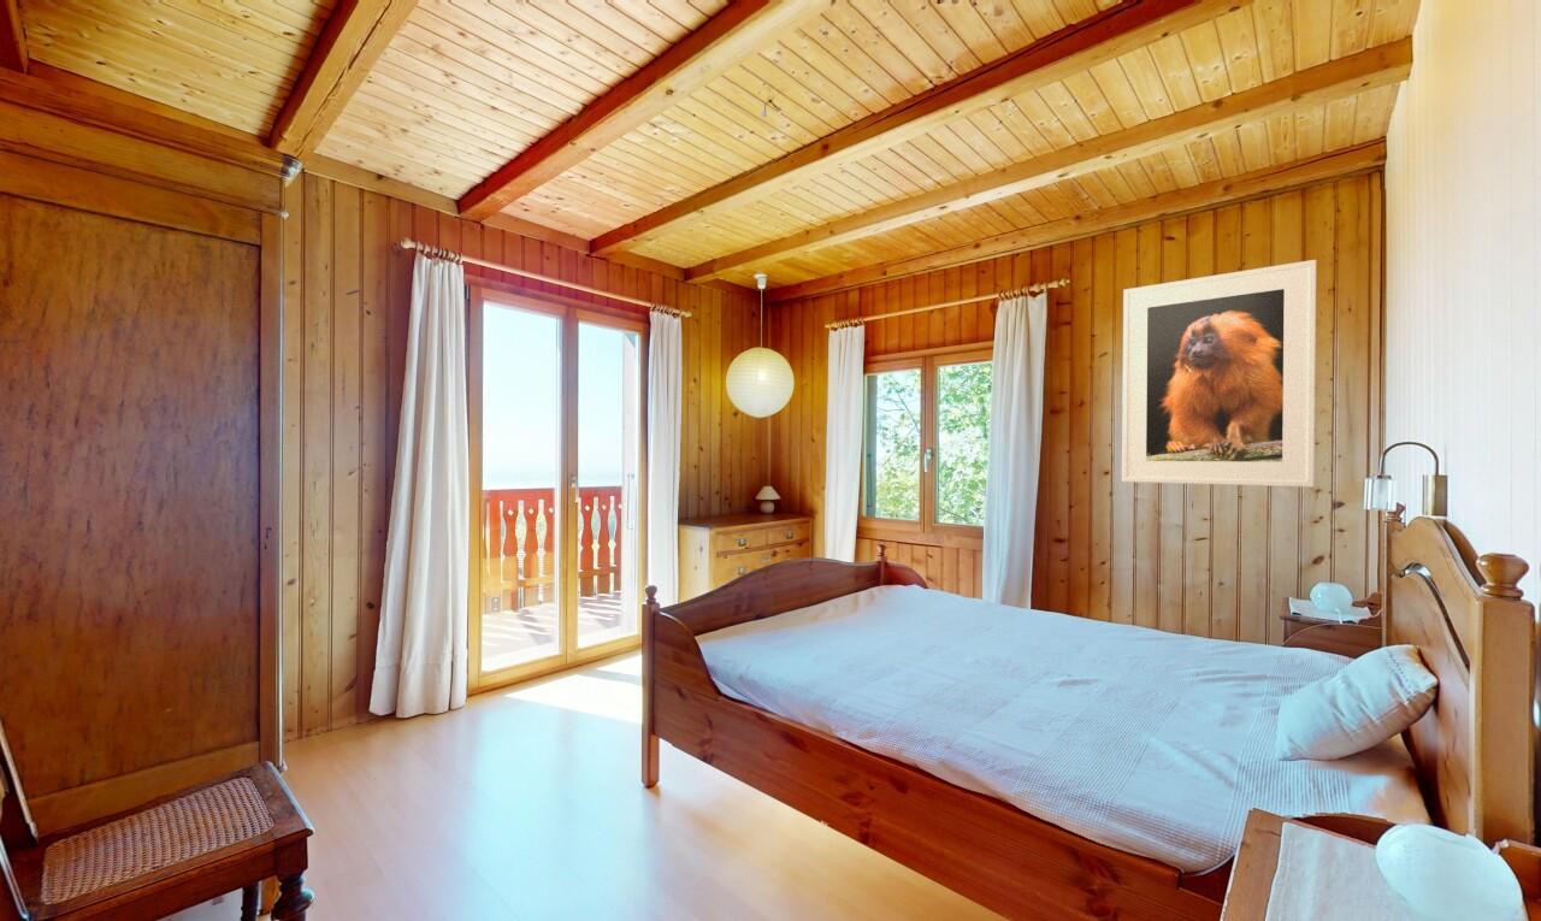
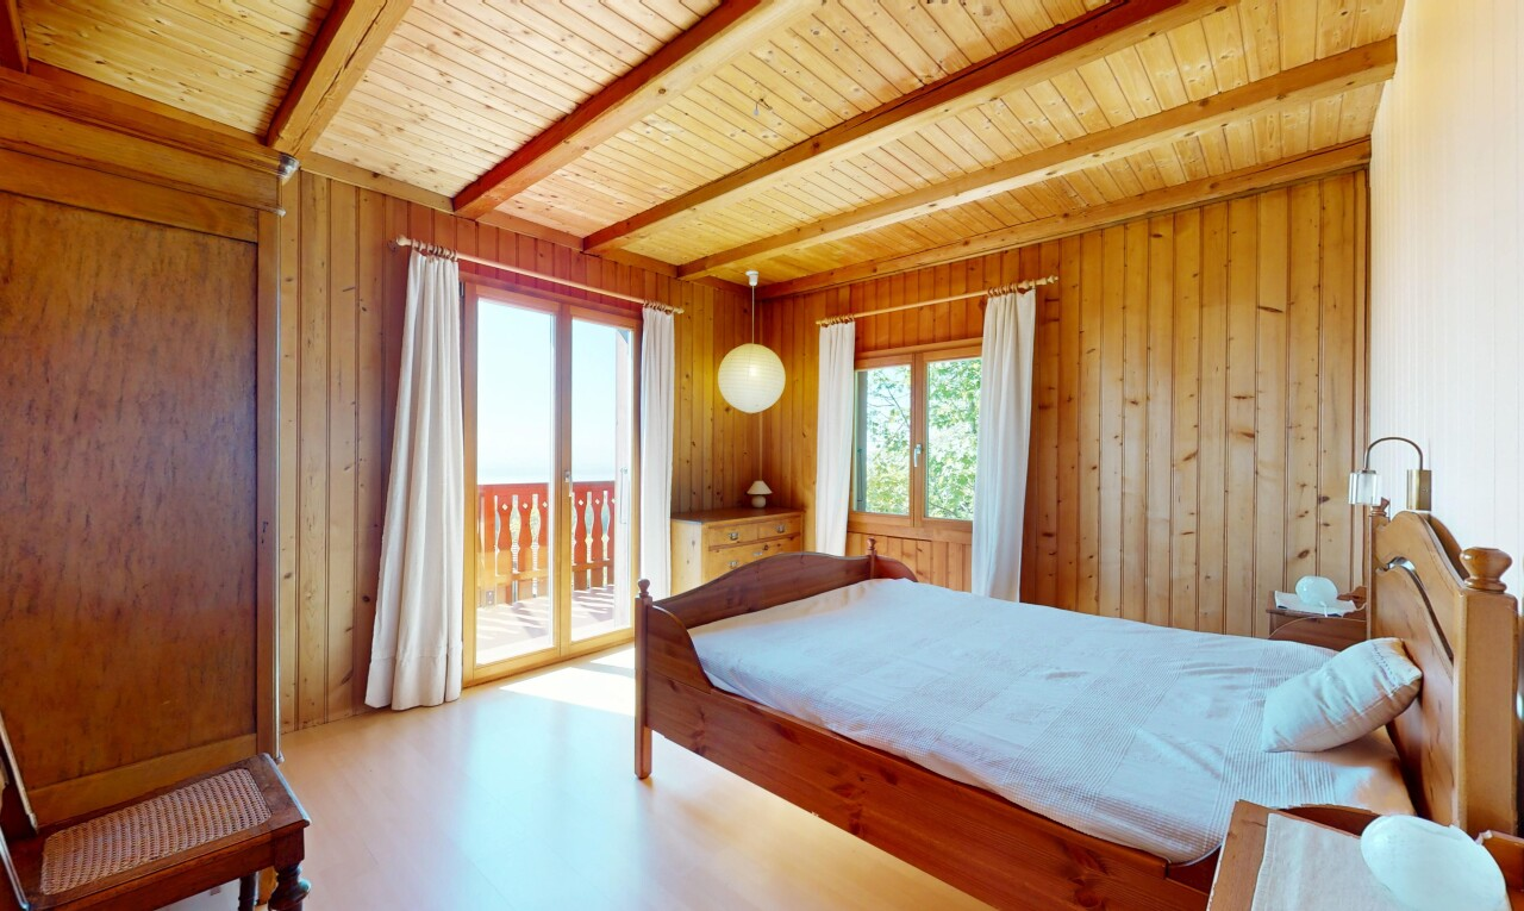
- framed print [1121,259,1317,488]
